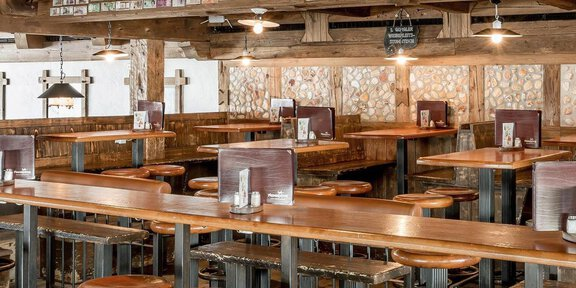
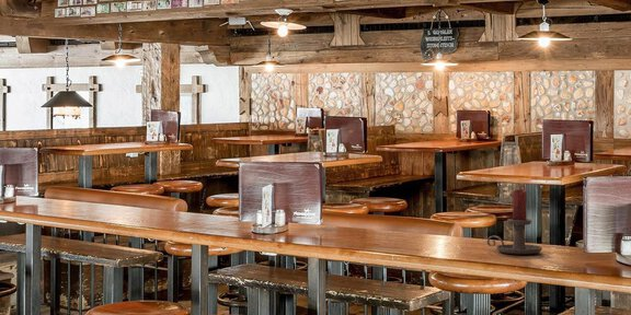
+ candle holder [486,188,543,255]
